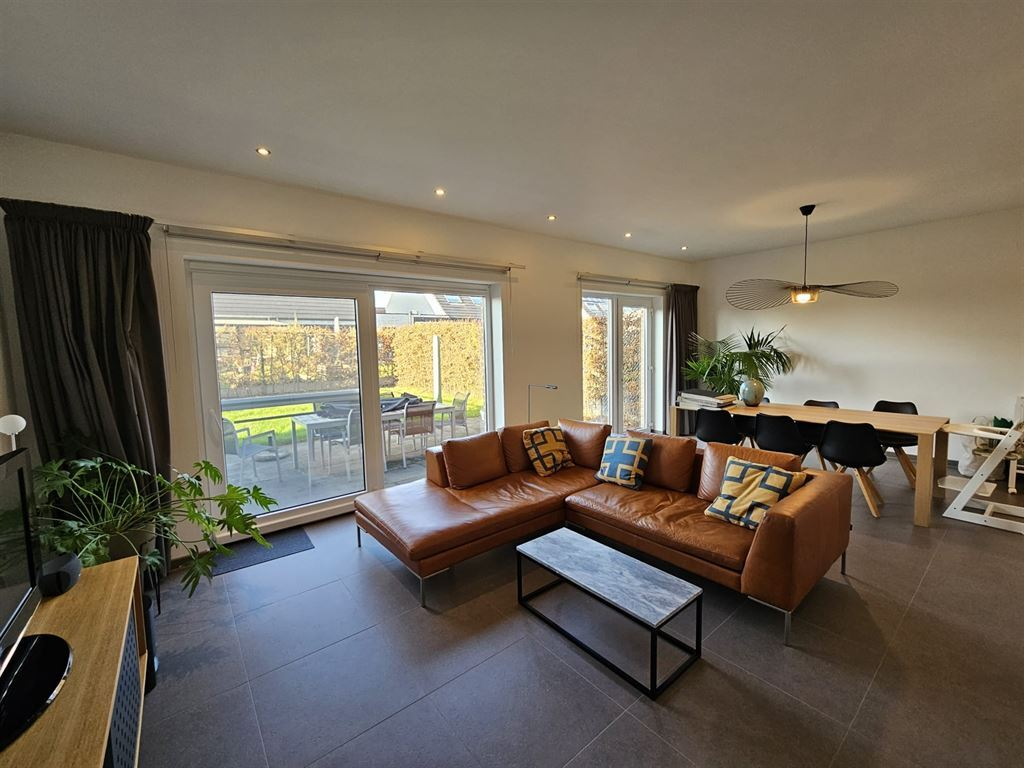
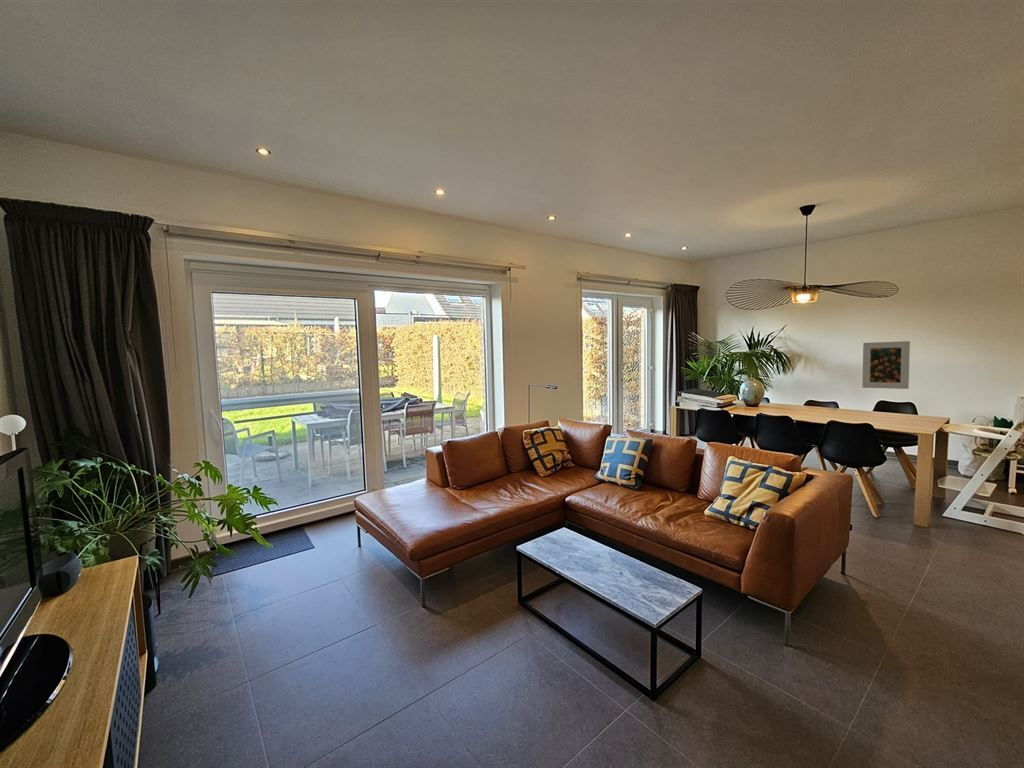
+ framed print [861,340,911,390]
